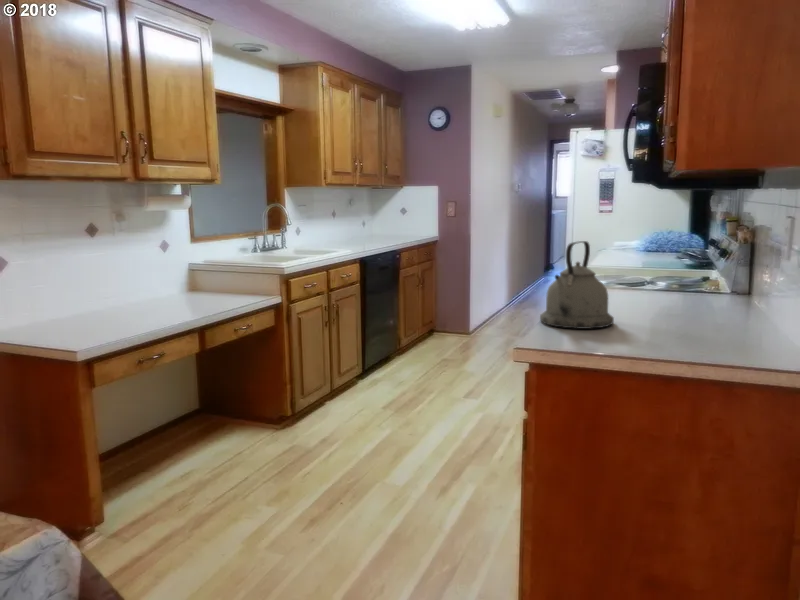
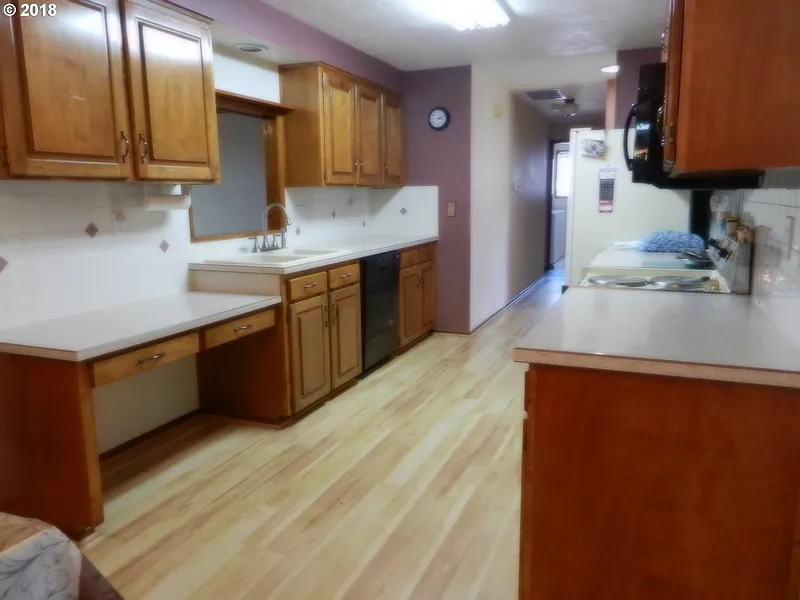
- kettle [539,240,615,330]
